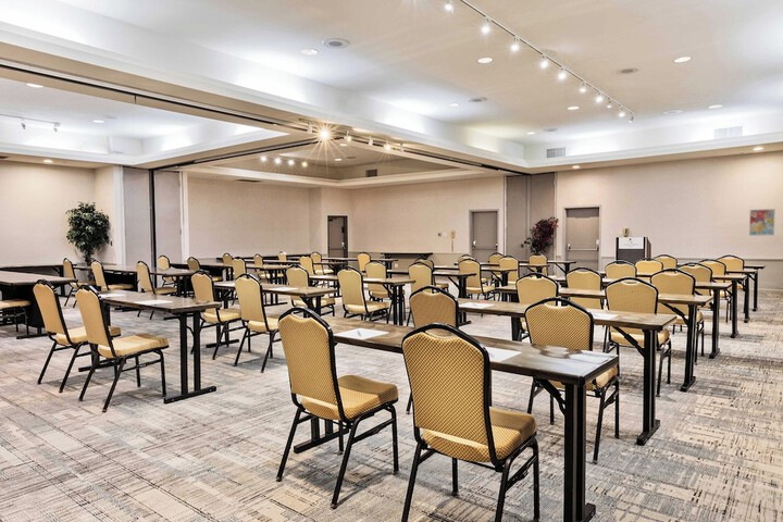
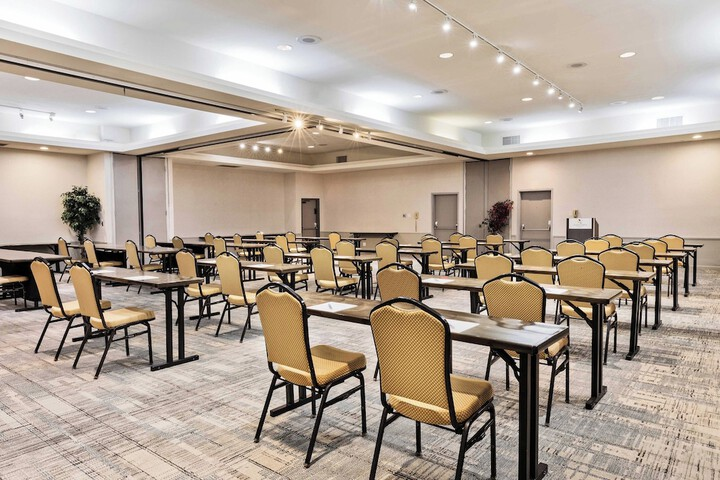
- wall art [748,208,776,237]
